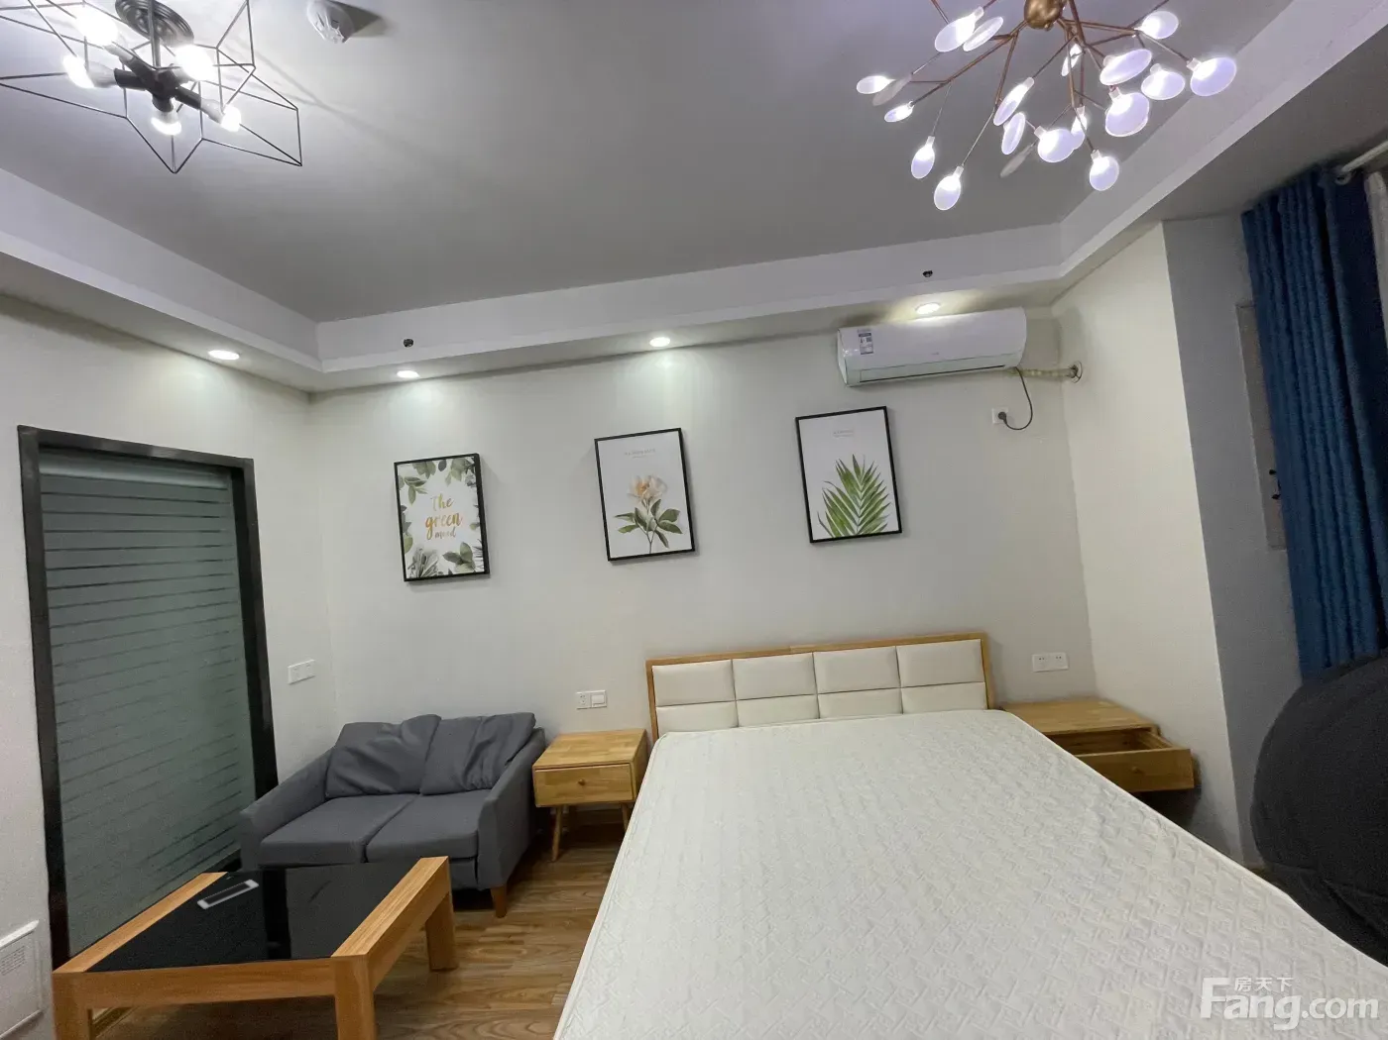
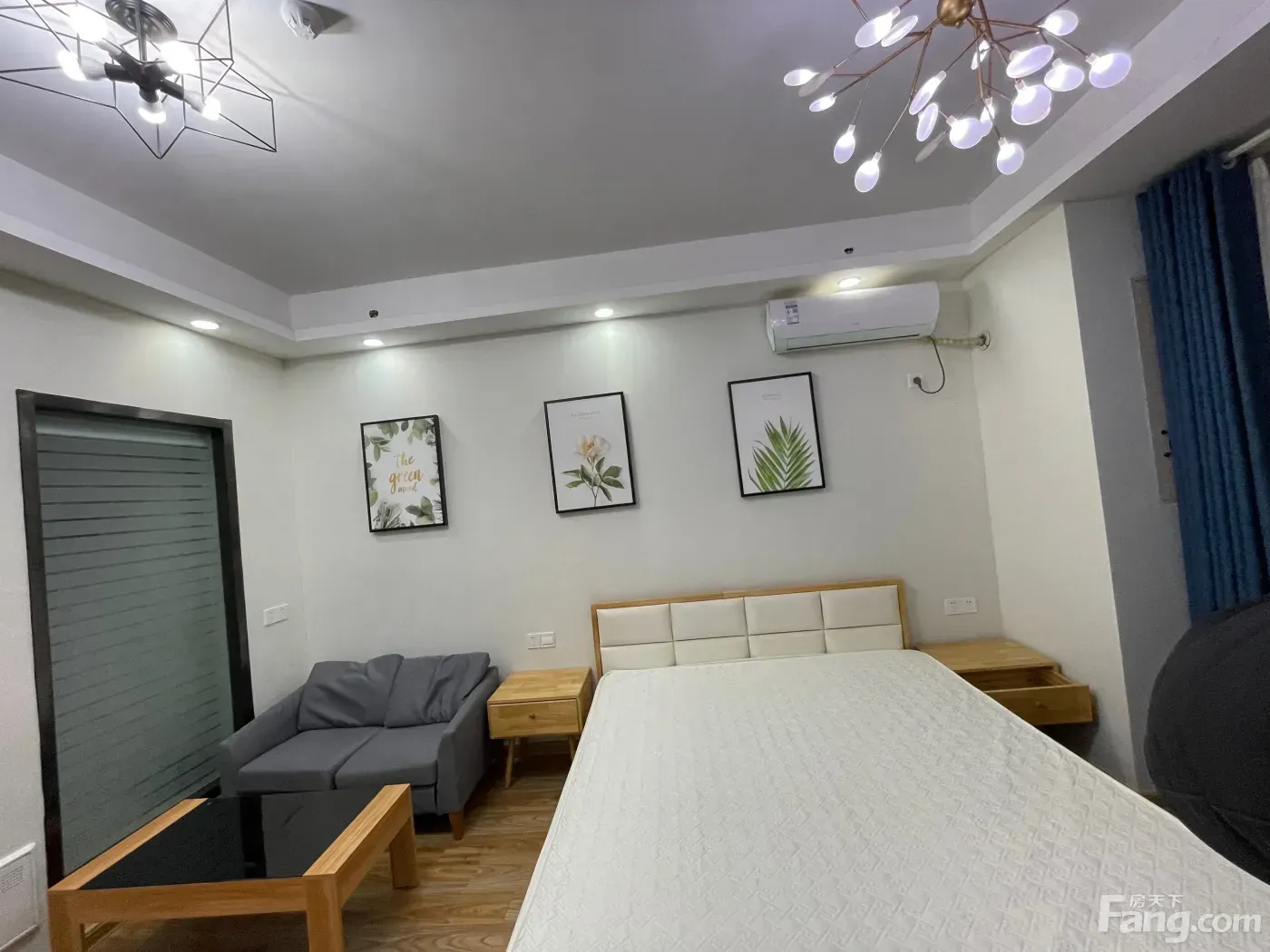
- cell phone [197,878,260,910]
